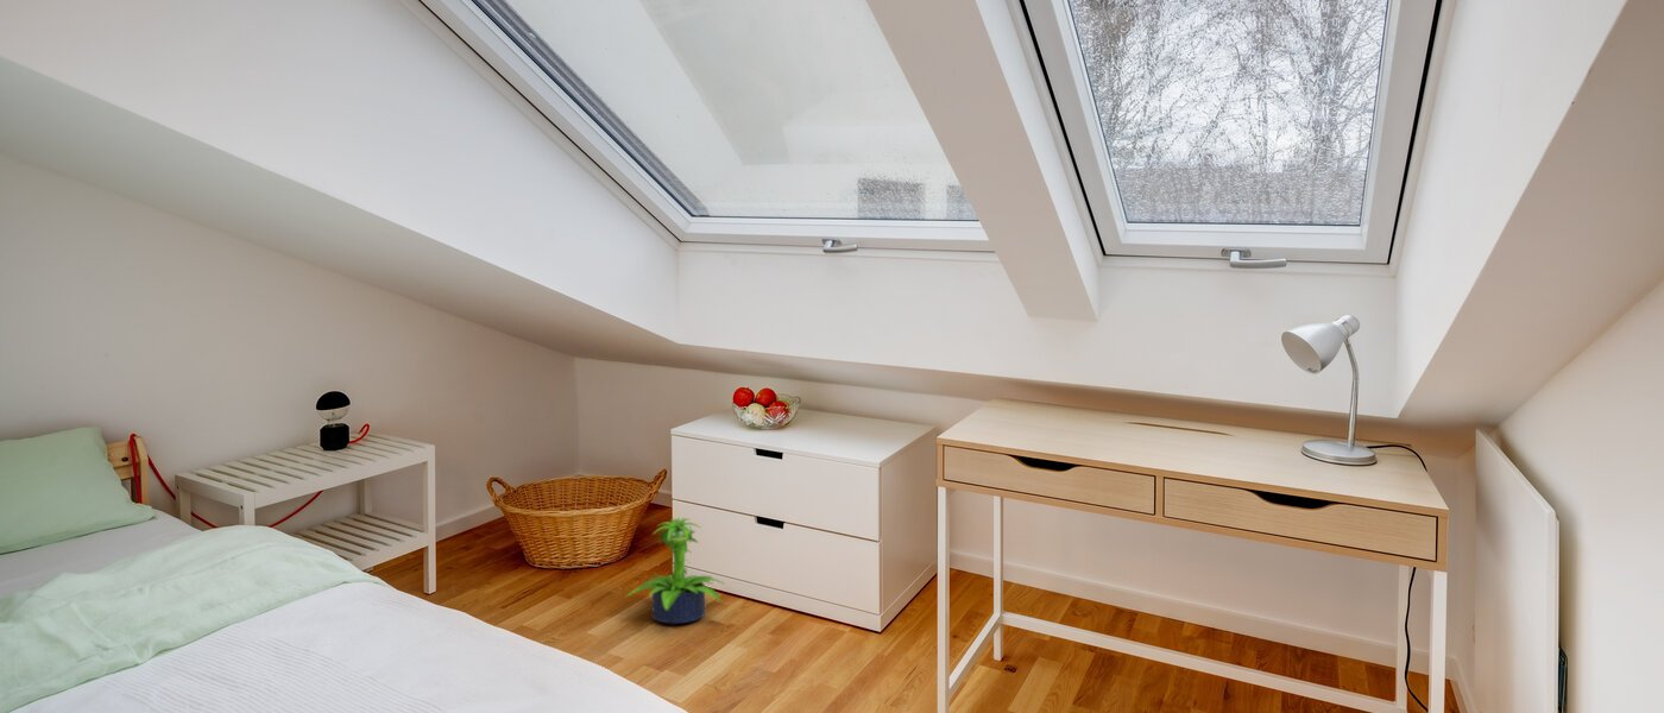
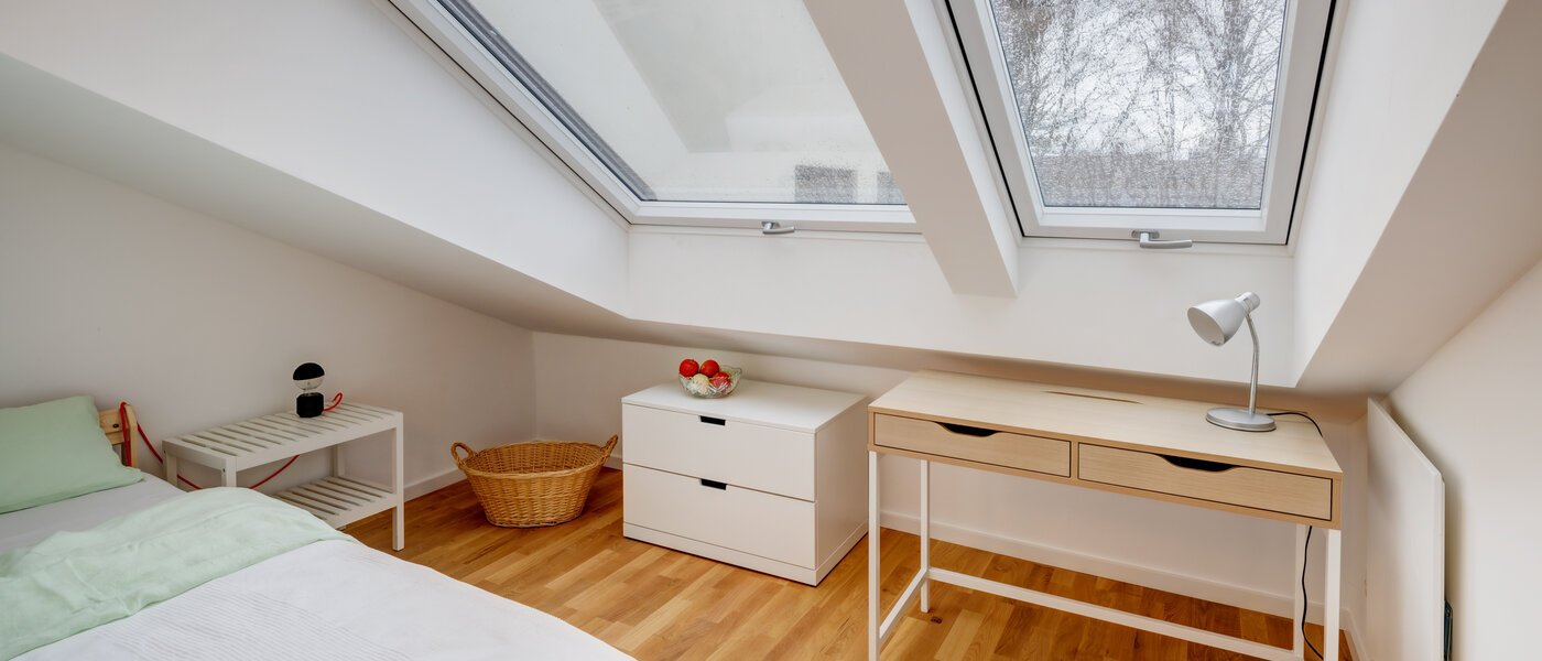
- potted plant [625,517,726,625]
